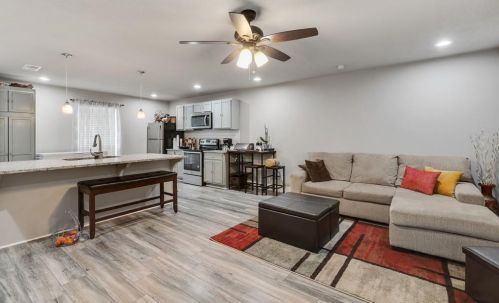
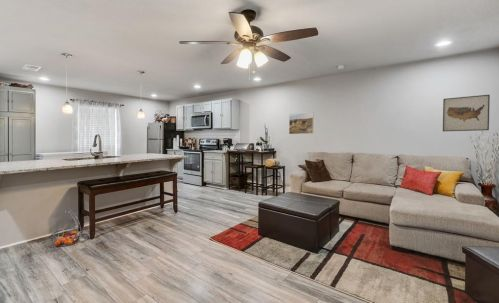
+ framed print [288,111,315,135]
+ wall art [442,94,491,132]
